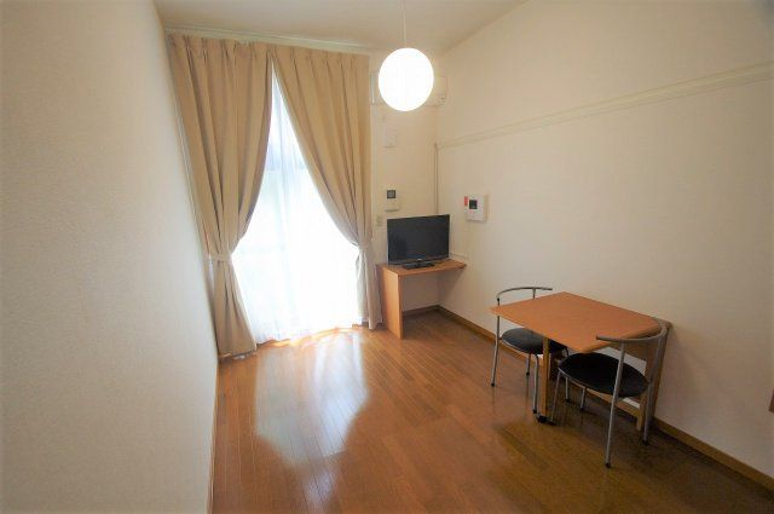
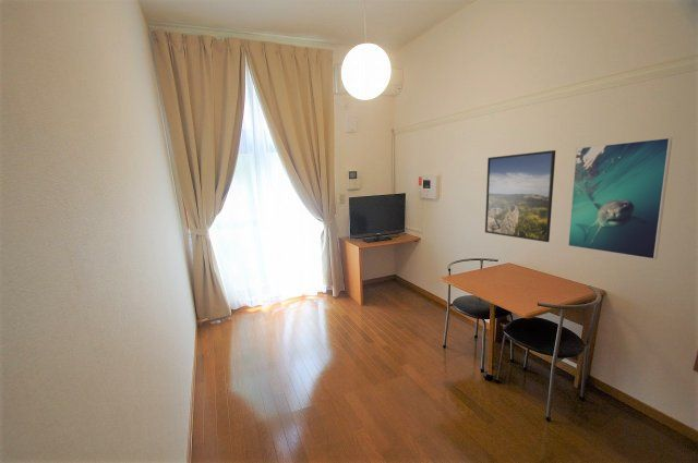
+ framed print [484,149,556,243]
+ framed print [567,136,673,260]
